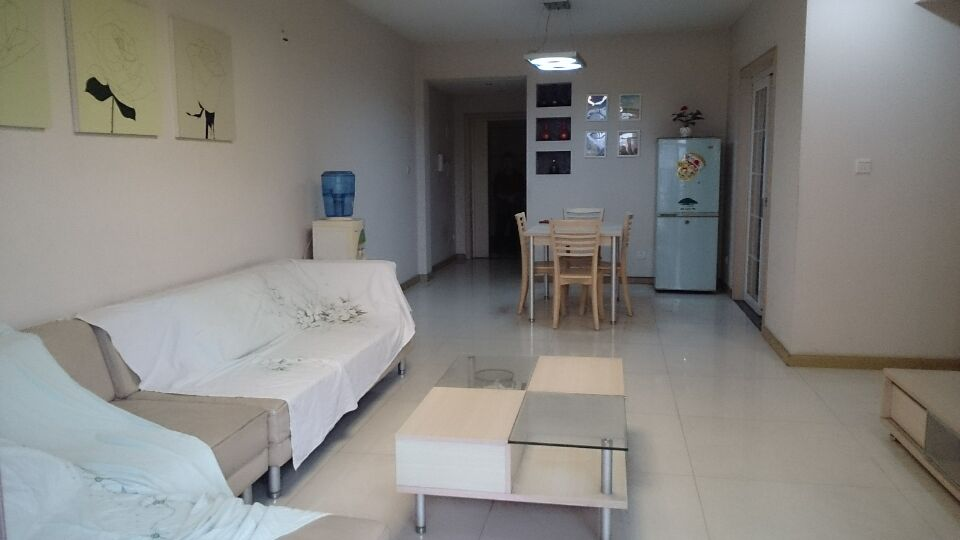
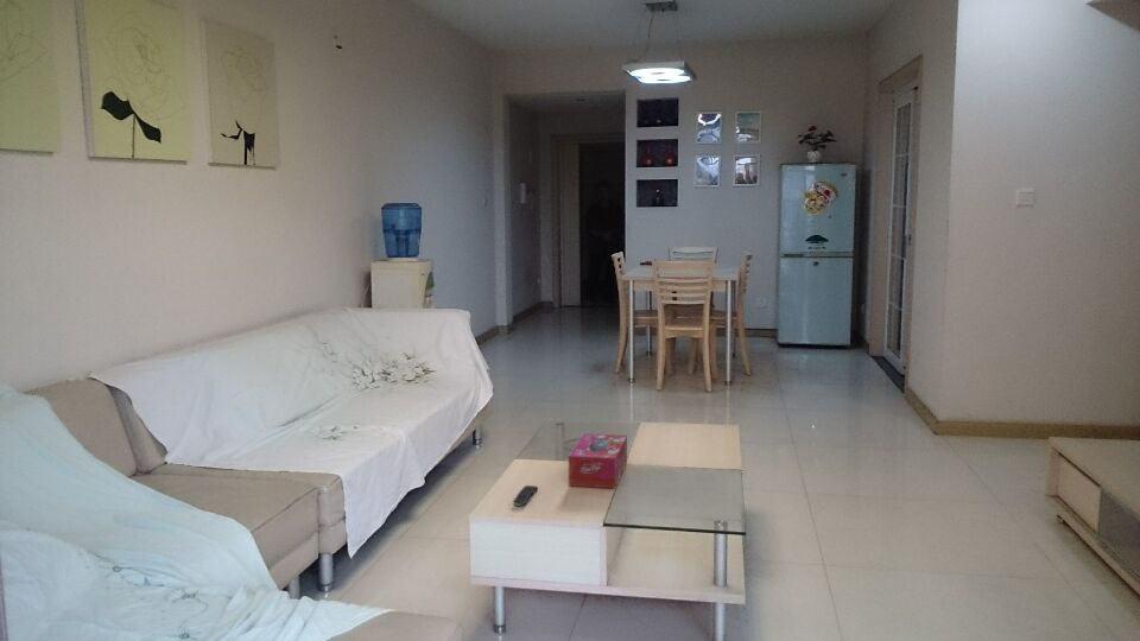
+ tissue box [568,432,628,489]
+ remote control [512,484,539,507]
